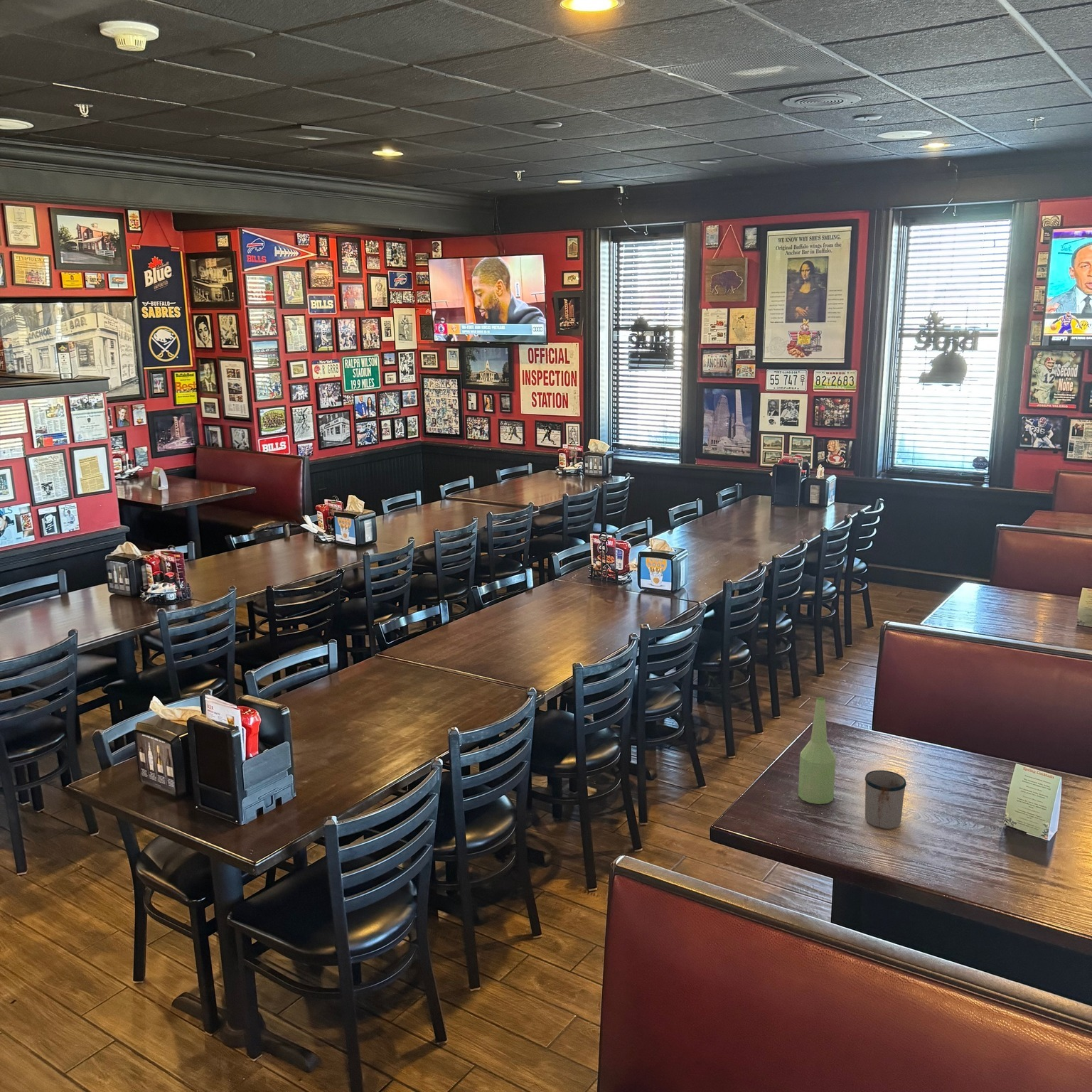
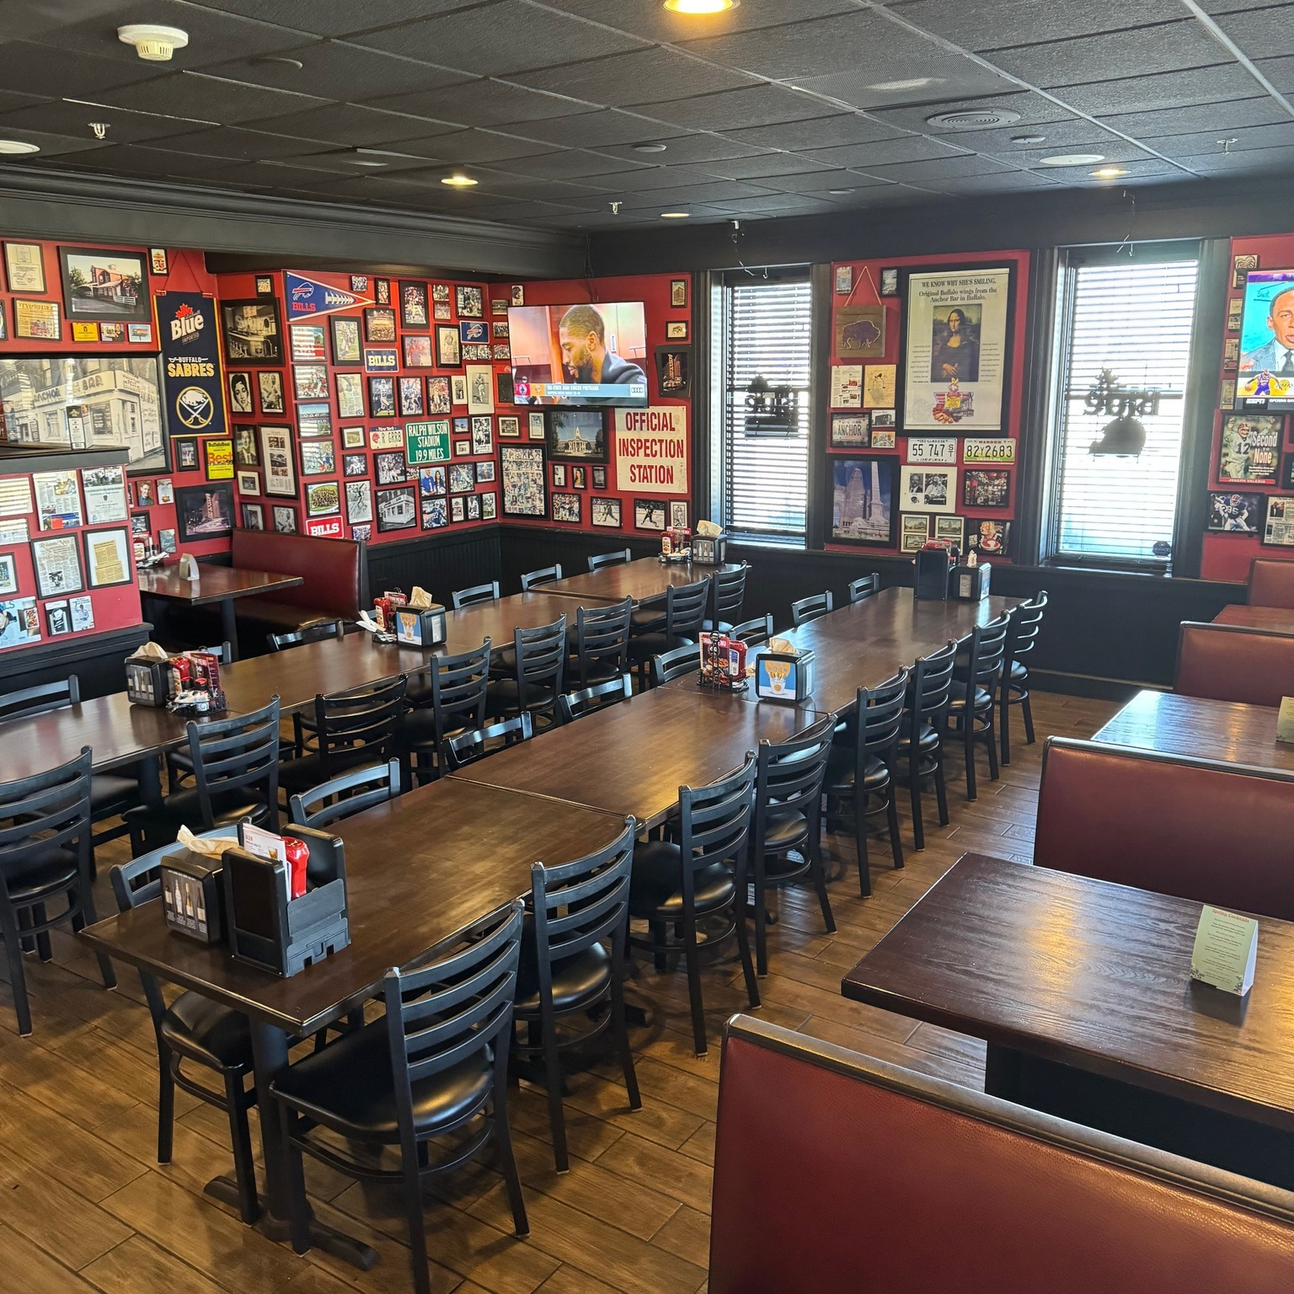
- mug [865,769,907,830]
- bottle [798,697,837,805]
